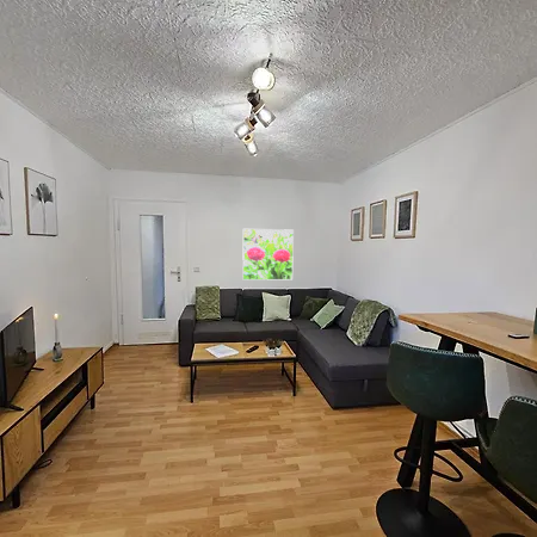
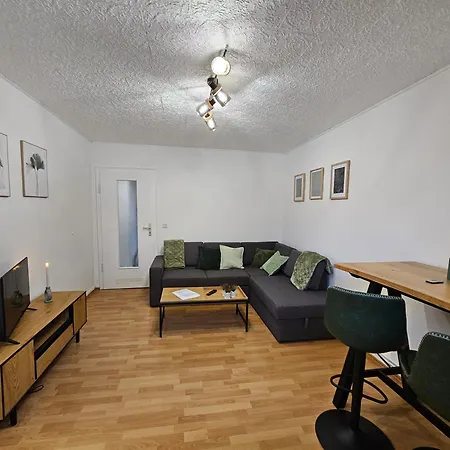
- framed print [241,228,295,282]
